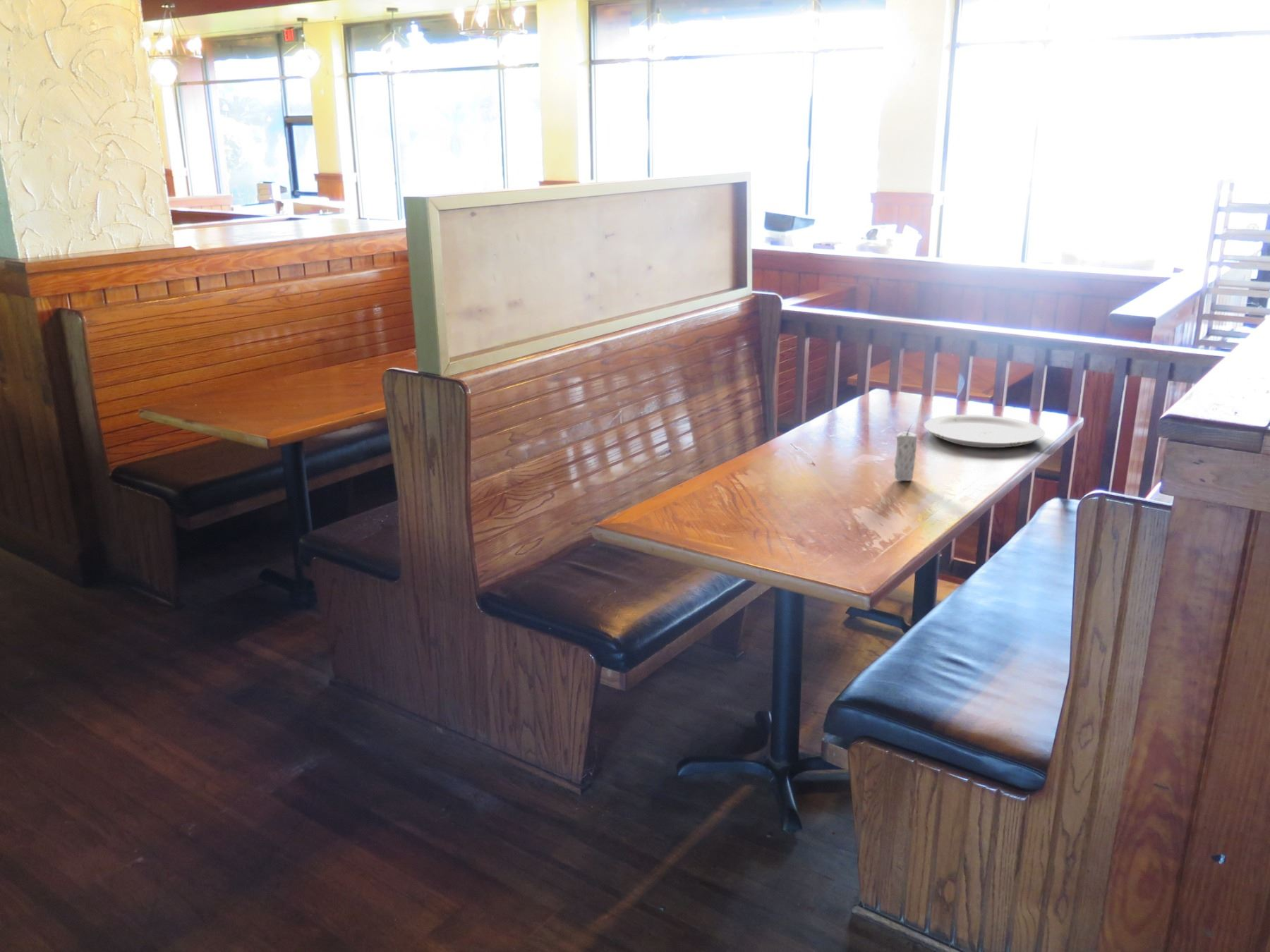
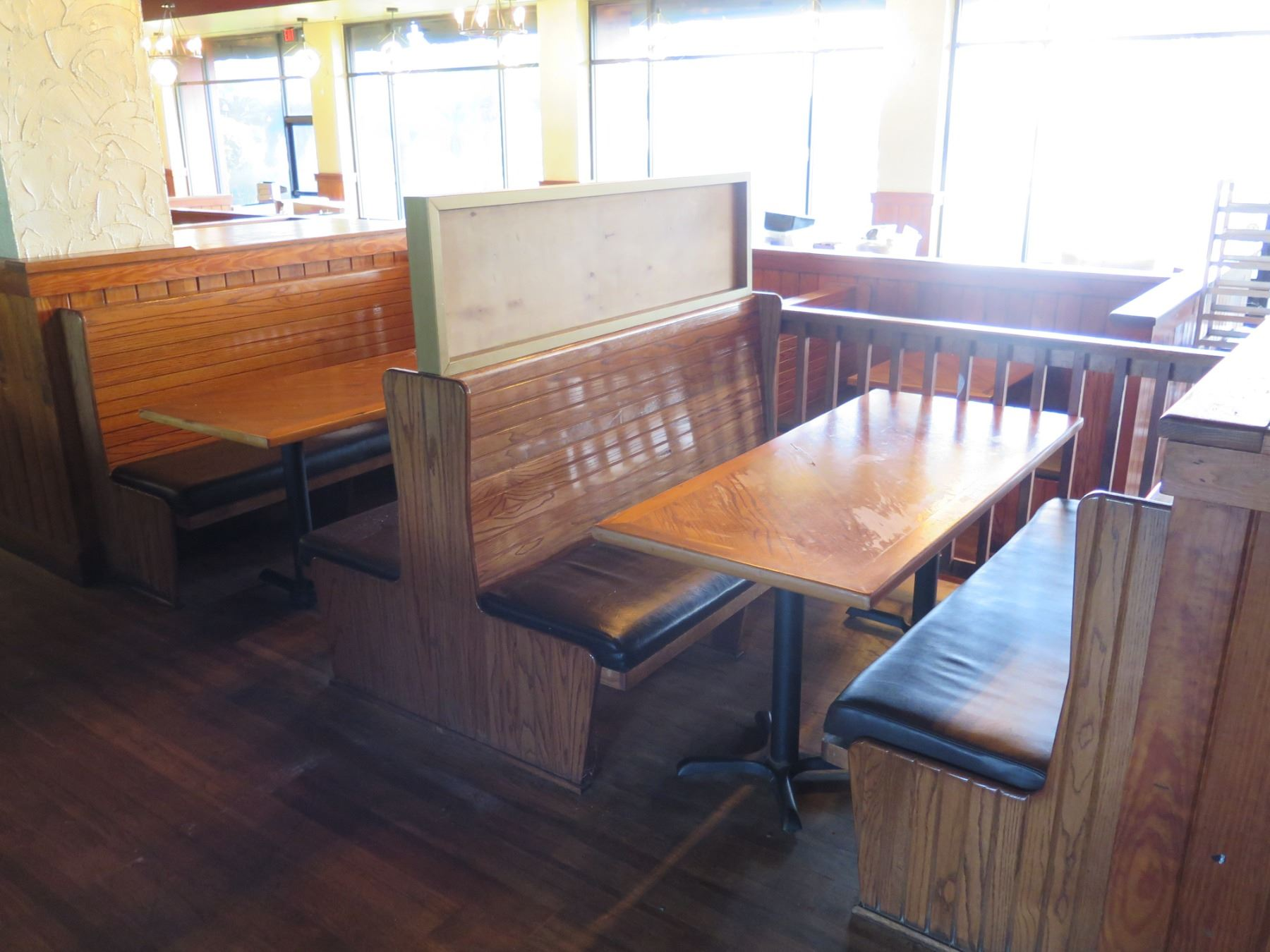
- candle [893,425,918,482]
- plate [924,414,1046,448]
